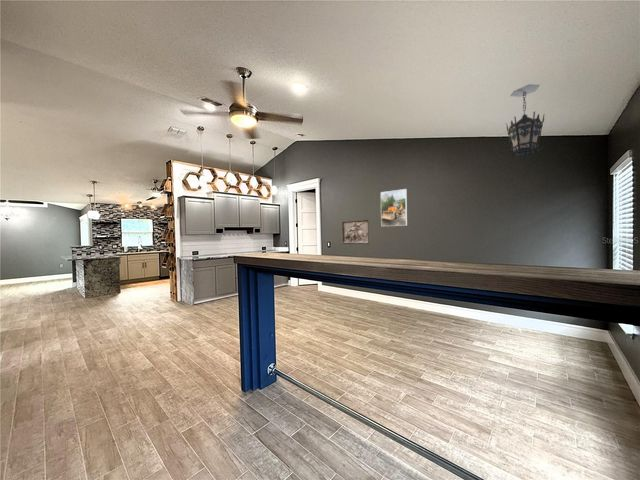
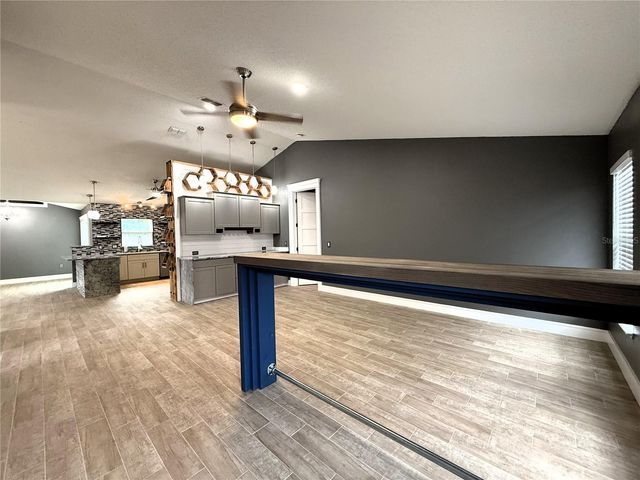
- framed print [380,188,408,227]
- hanging lantern [505,83,545,161]
- wall relief [341,219,370,245]
